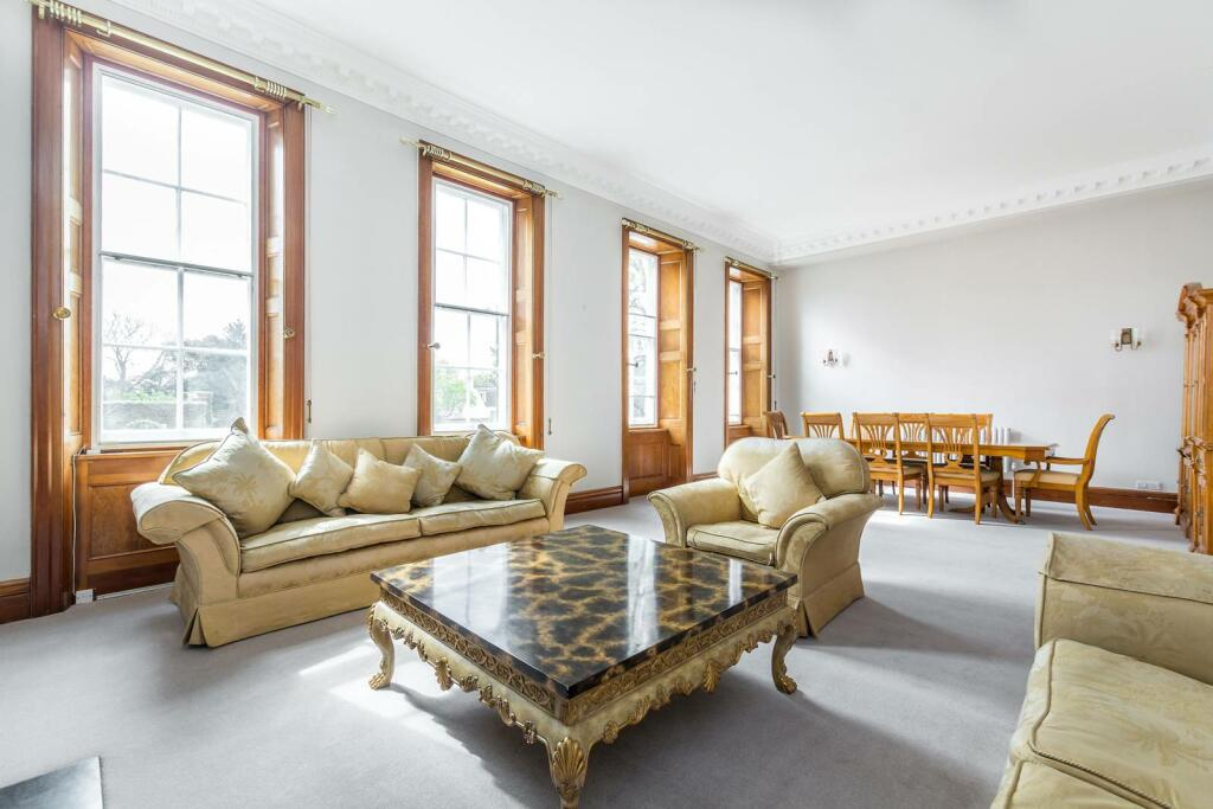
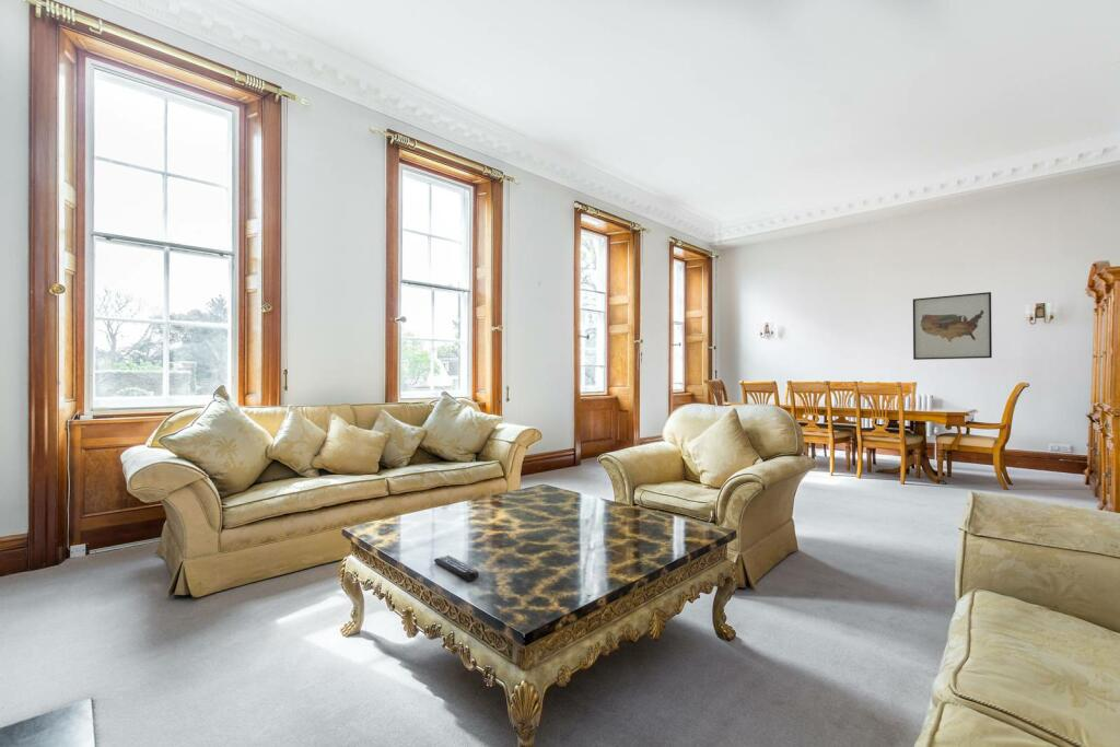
+ remote control [433,555,480,582]
+ wall art [912,291,993,361]
